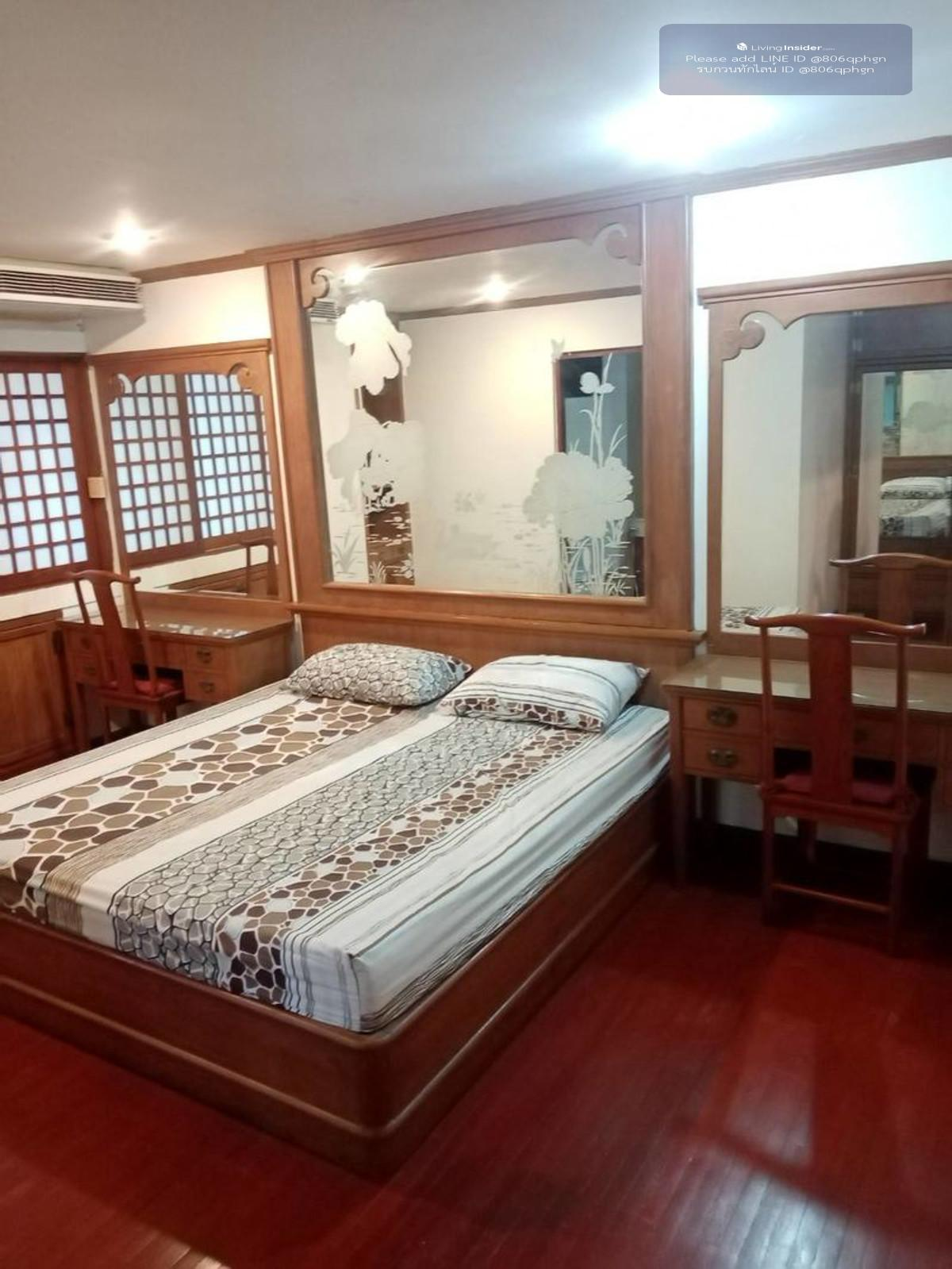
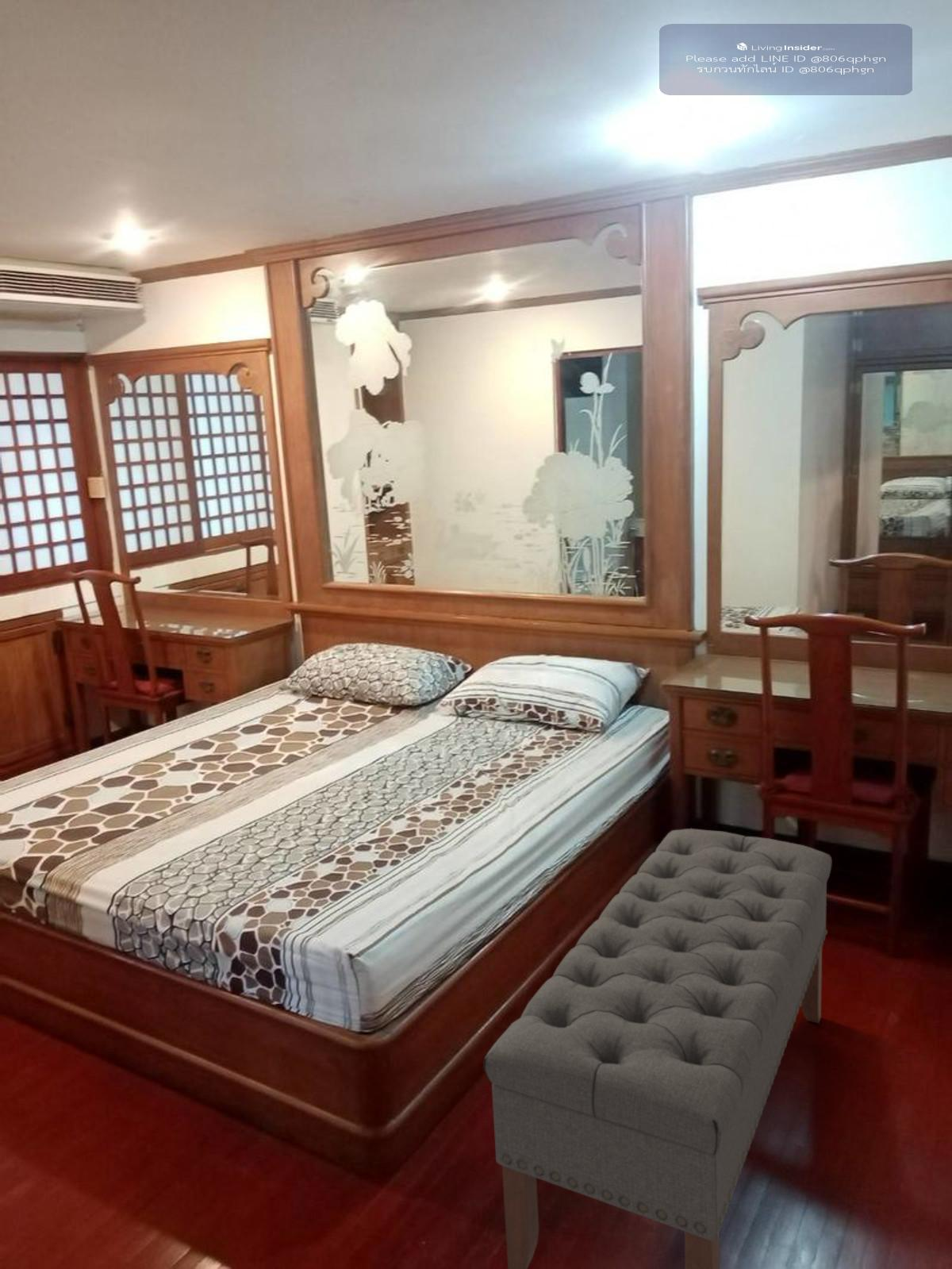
+ bench [483,828,832,1269]
